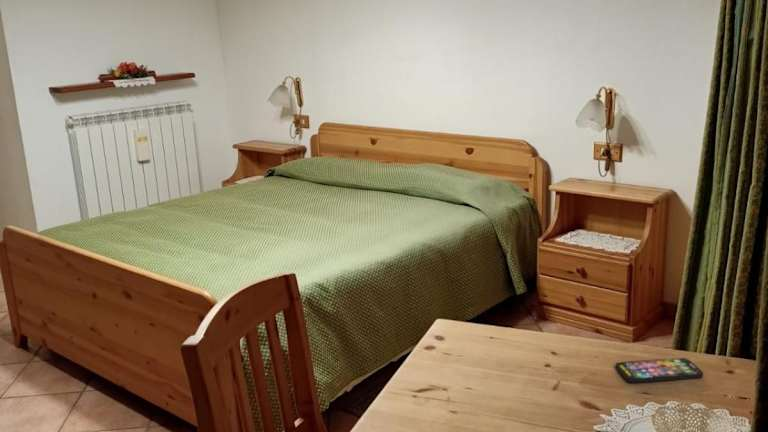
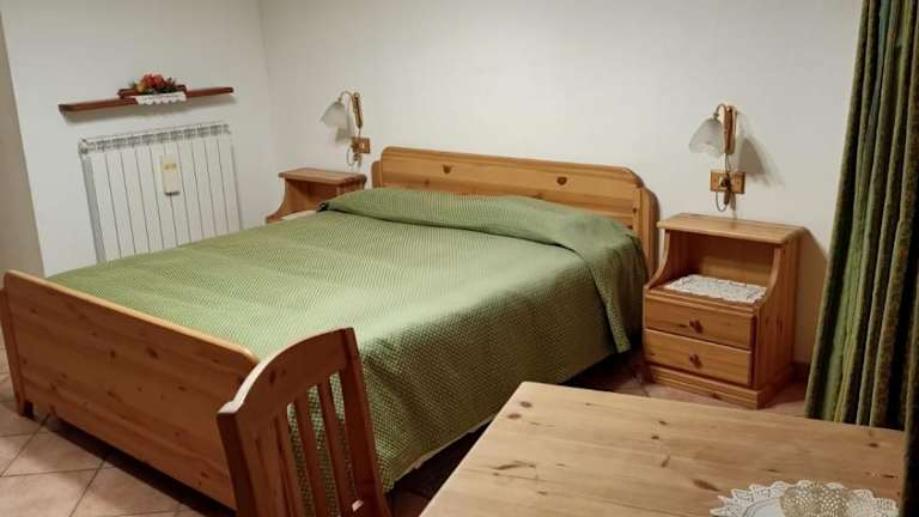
- smartphone [615,357,704,383]
